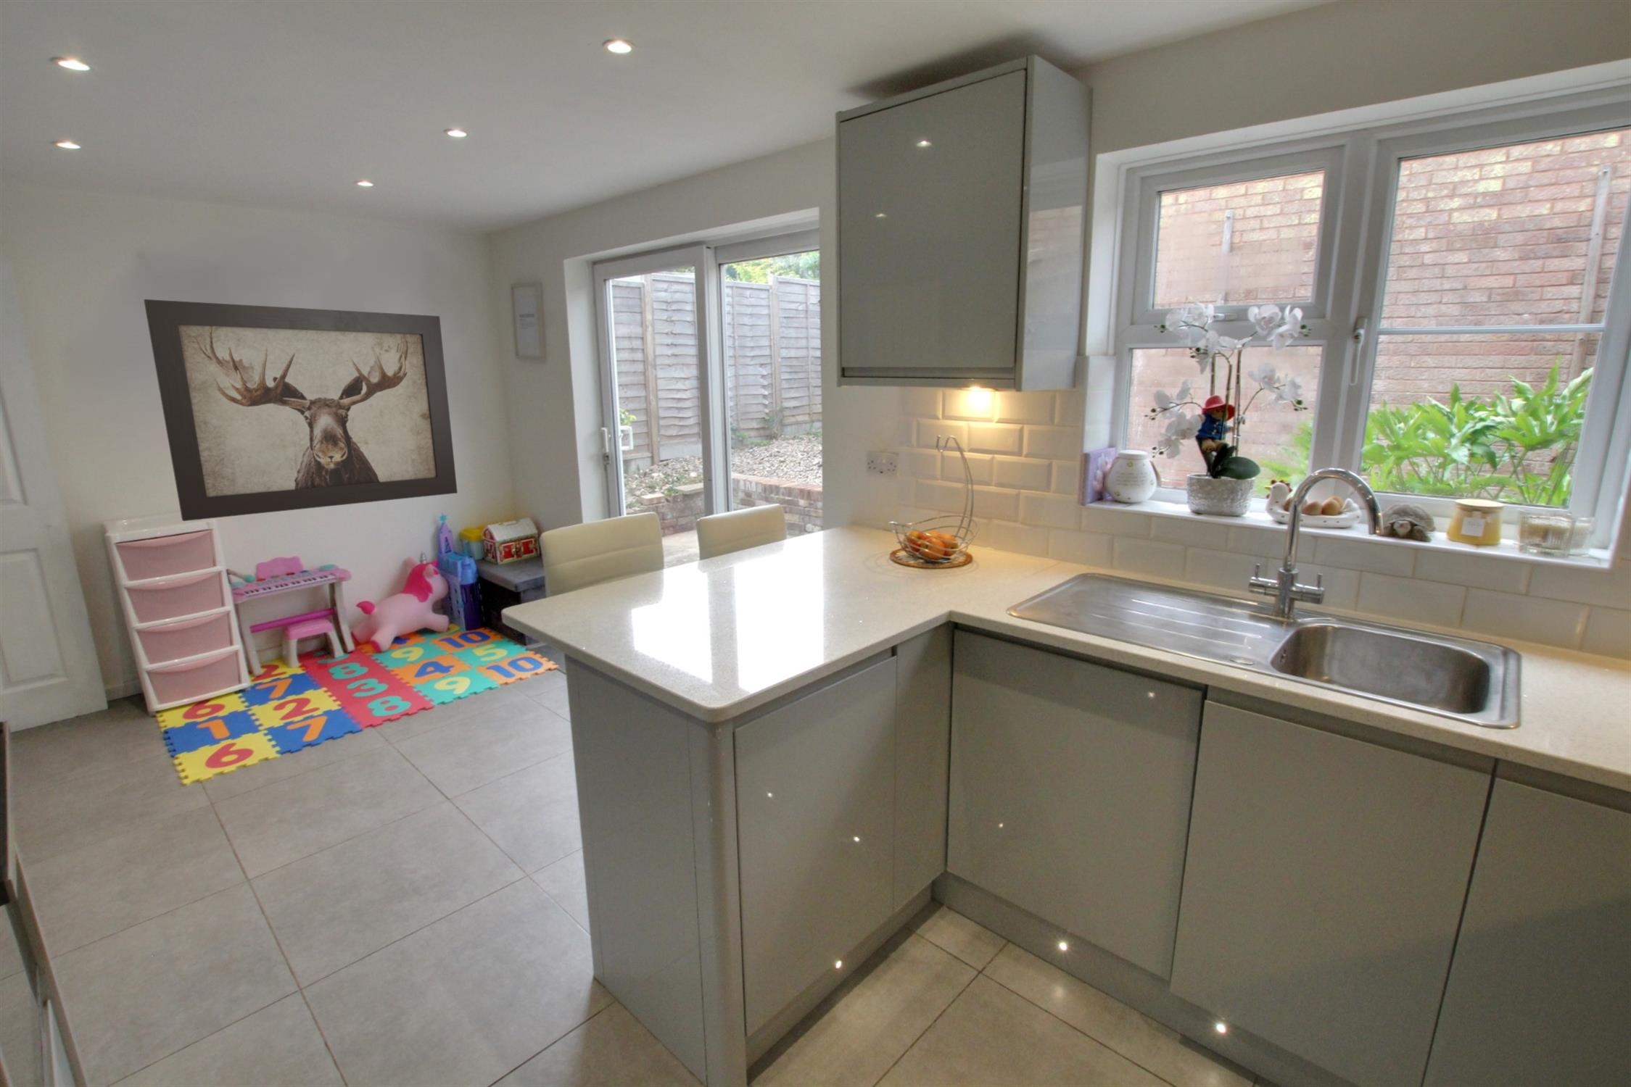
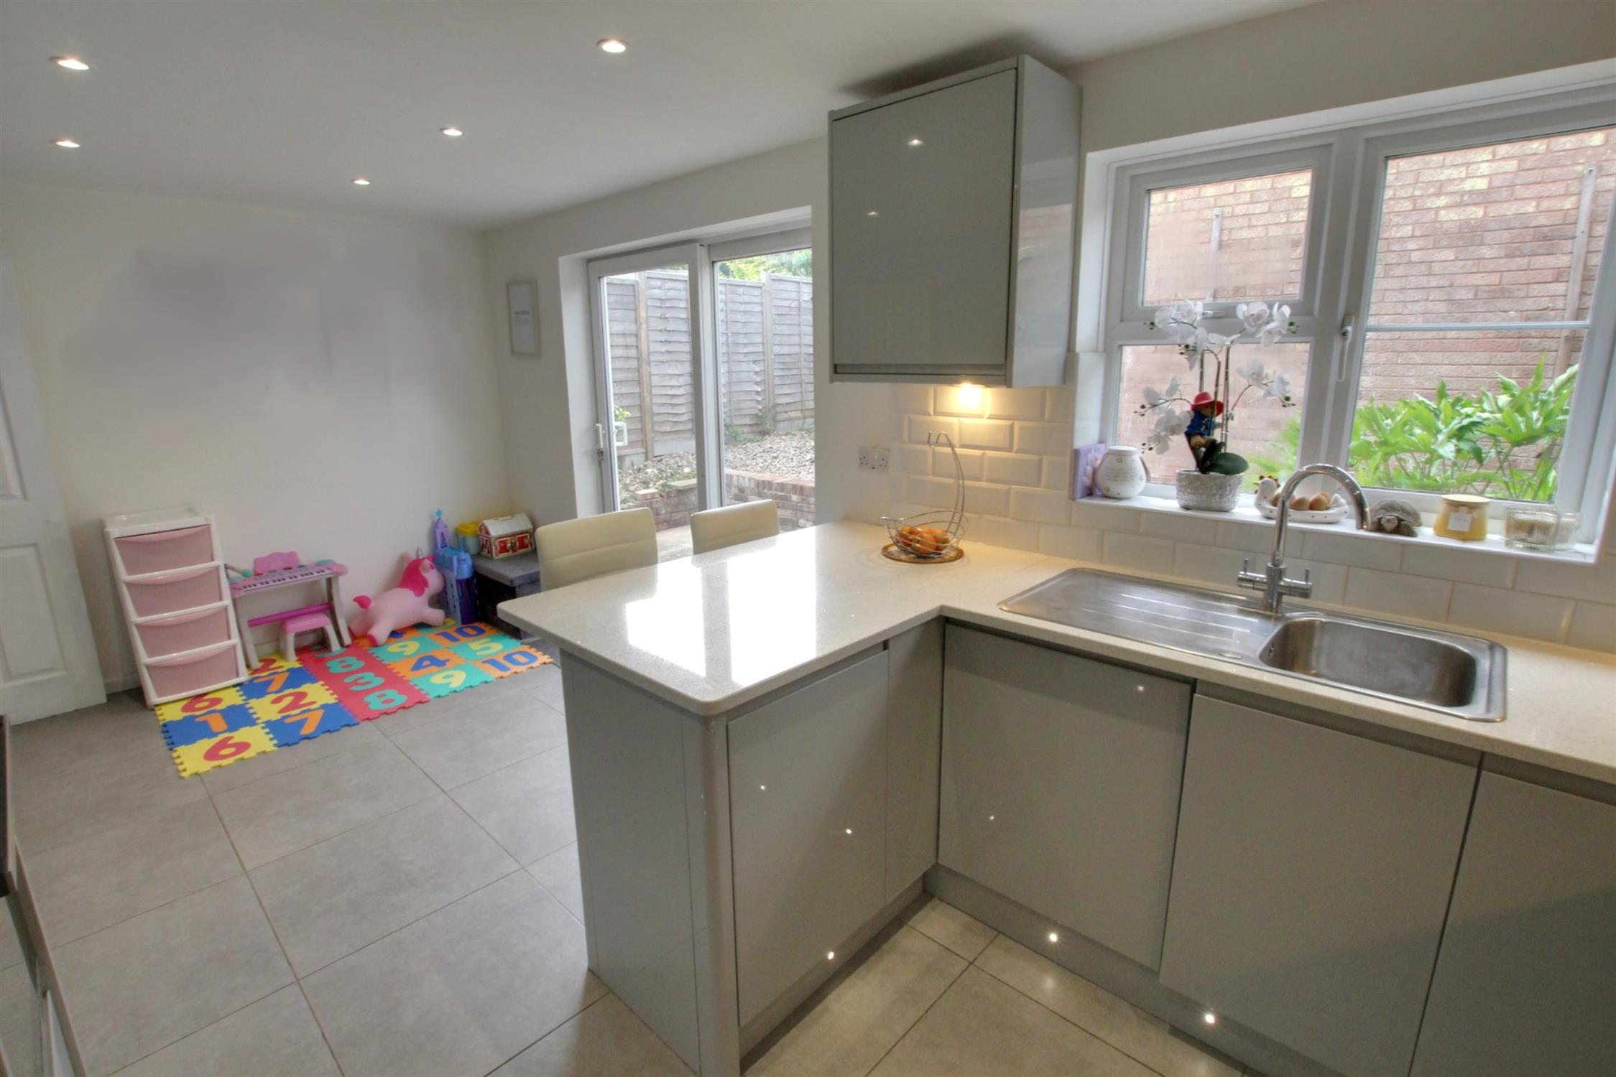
- wall art [143,298,459,522]
